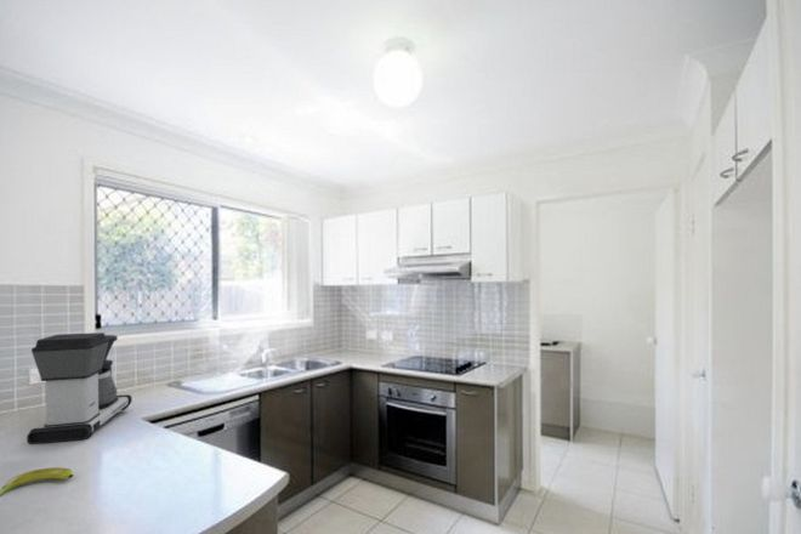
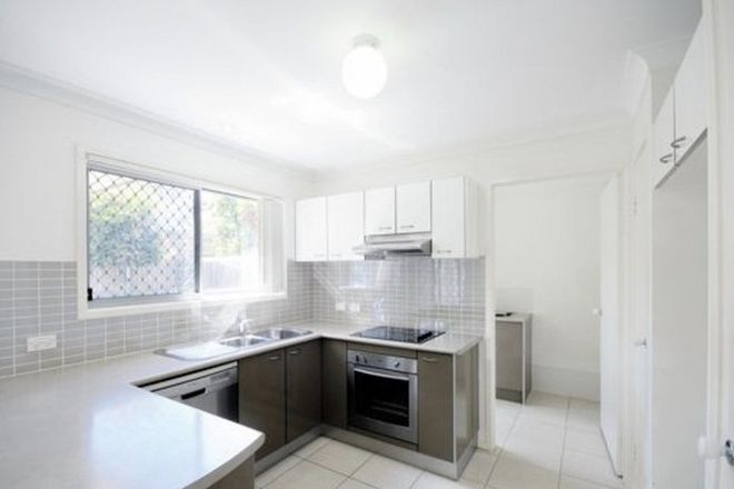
- coffee maker [25,331,134,445]
- banana [0,466,75,498]
